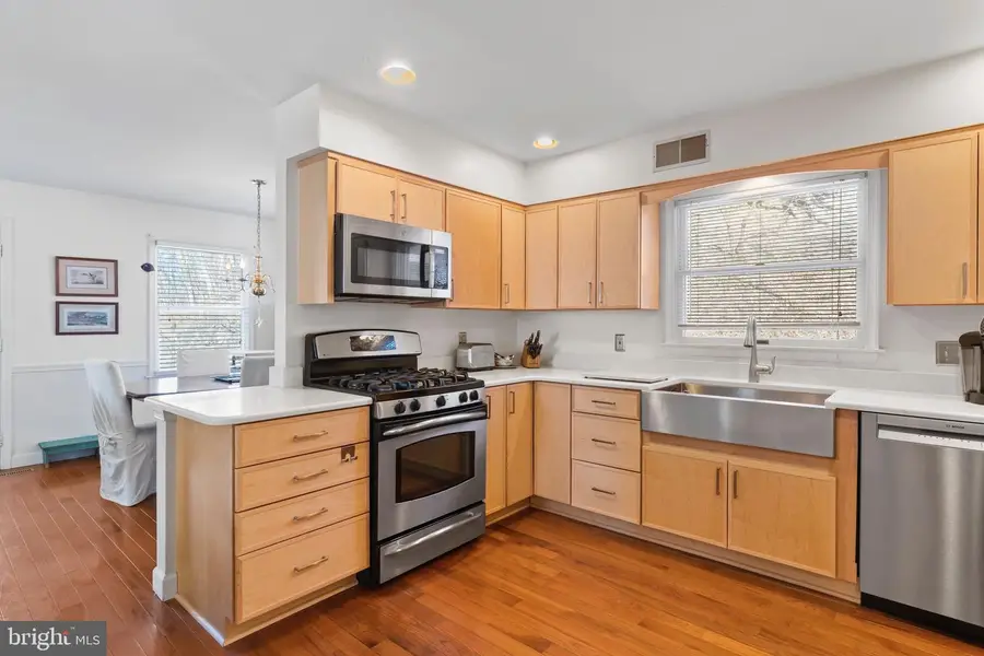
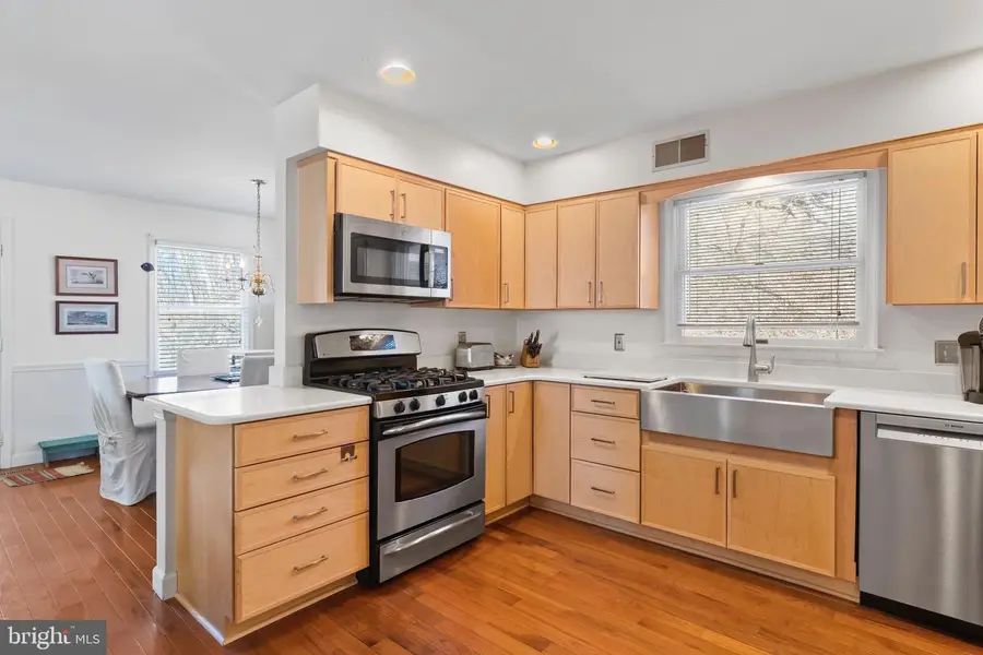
+ rug [0,461,95,488]
